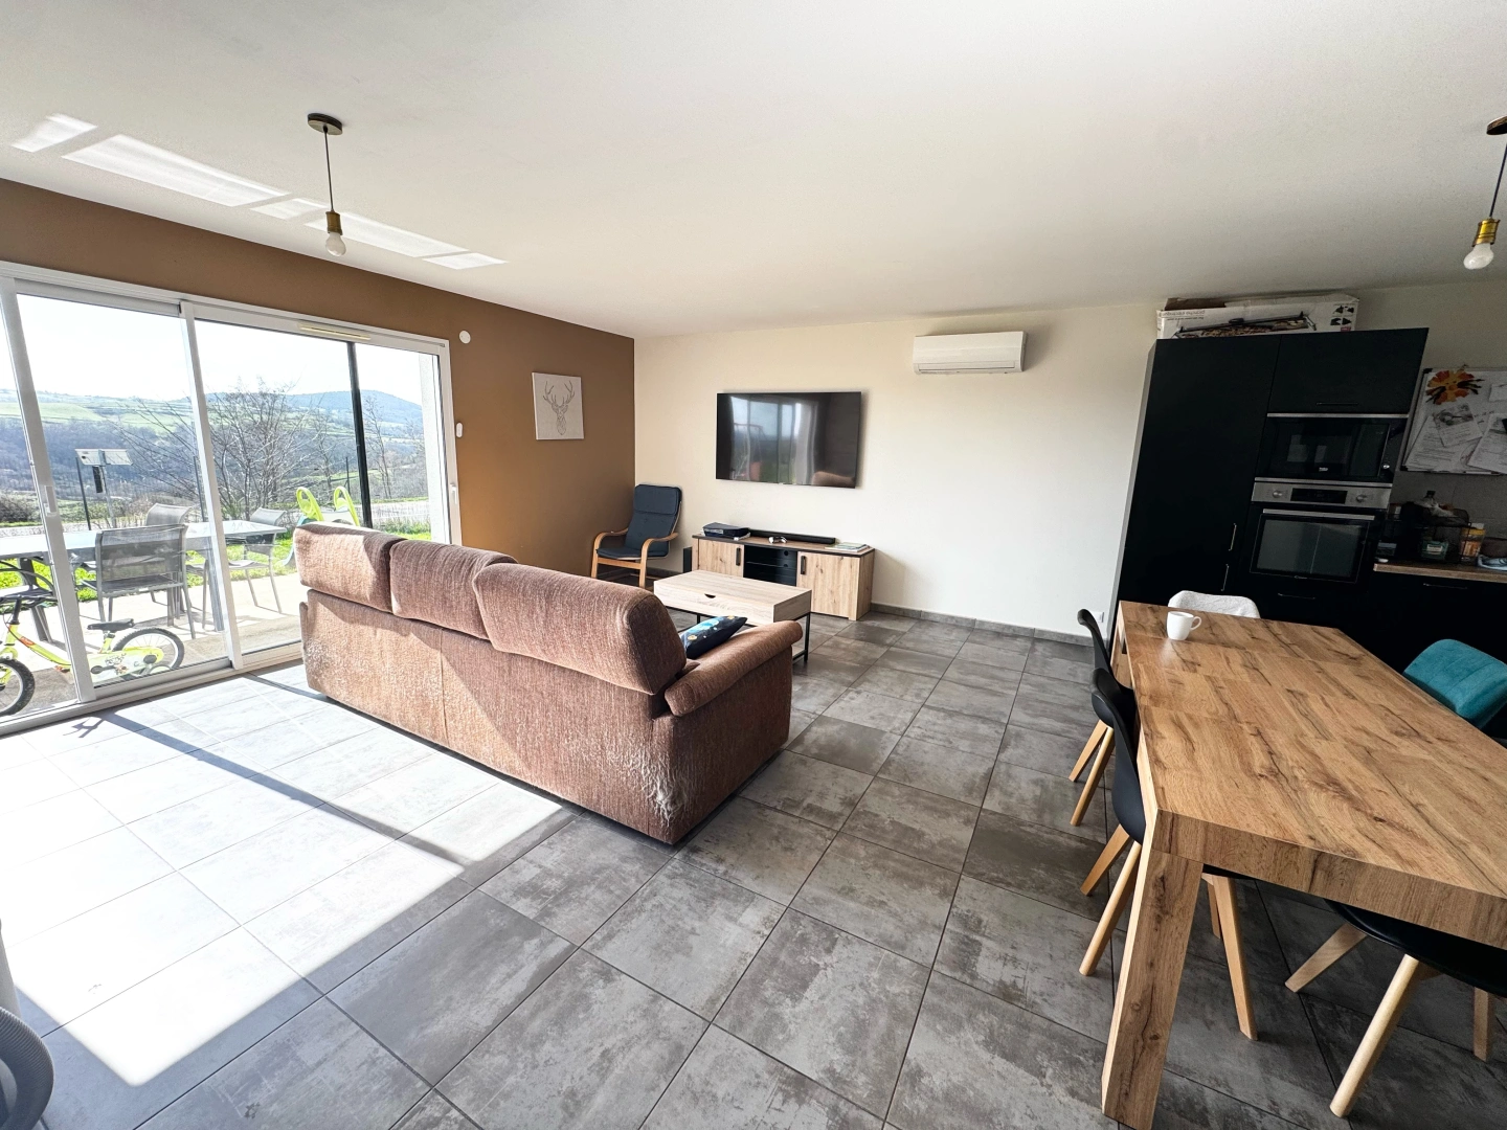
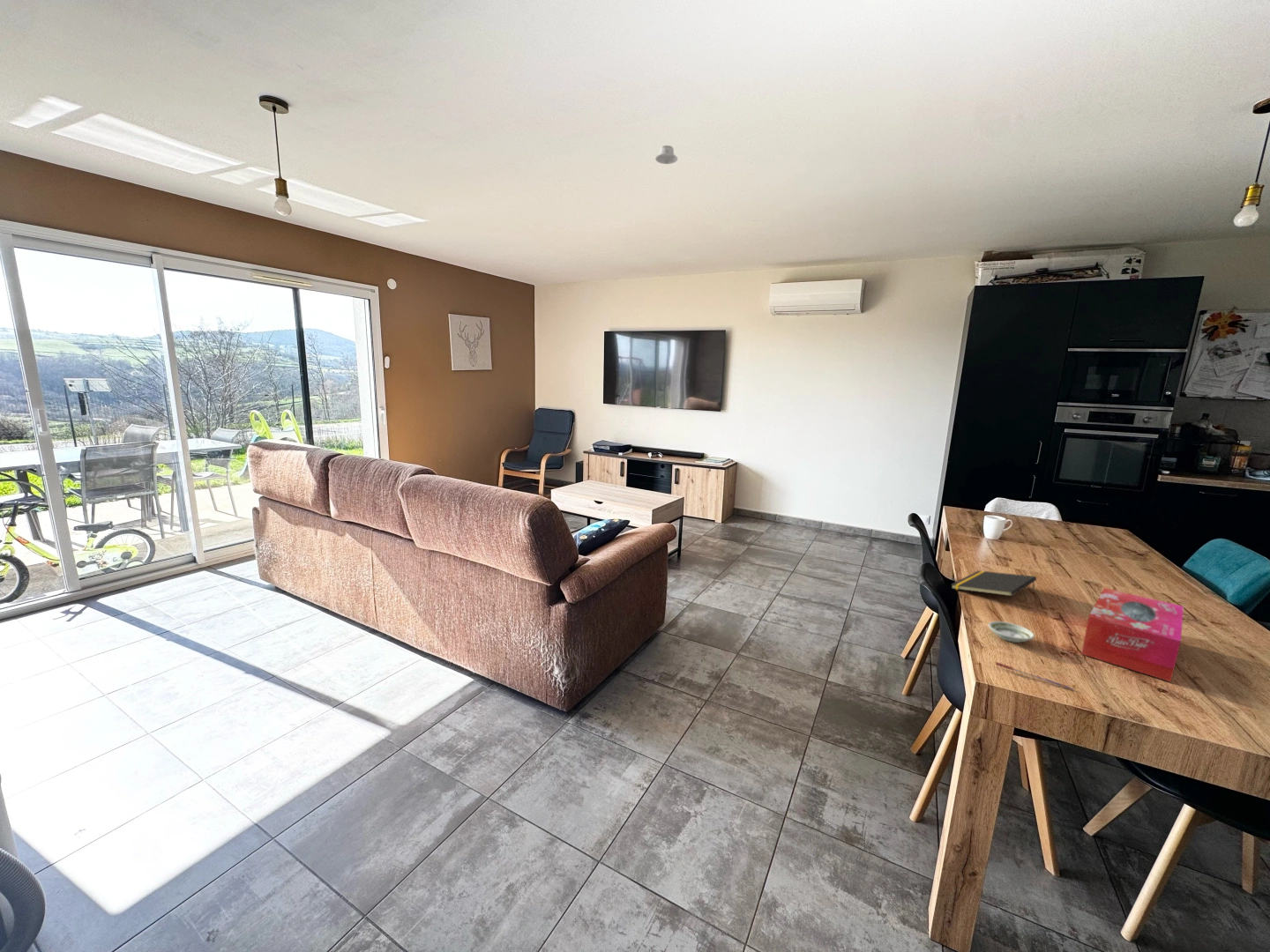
+ pen [995,661,1075,690]
+ recessed light [654,145,678,165]
+ saucer [988,621,1035,643]
+ notepad [950,569,1037,597]
+ tissue box [1080,587,1184,683]
